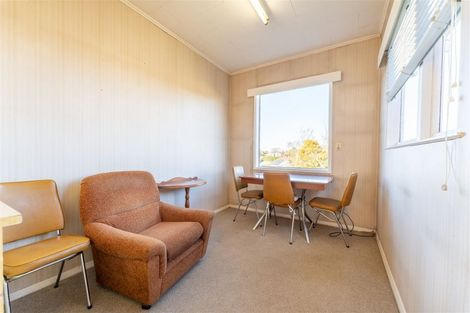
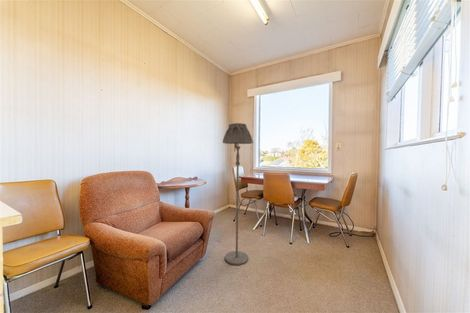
+ floor lamp [222,122,254,266]
